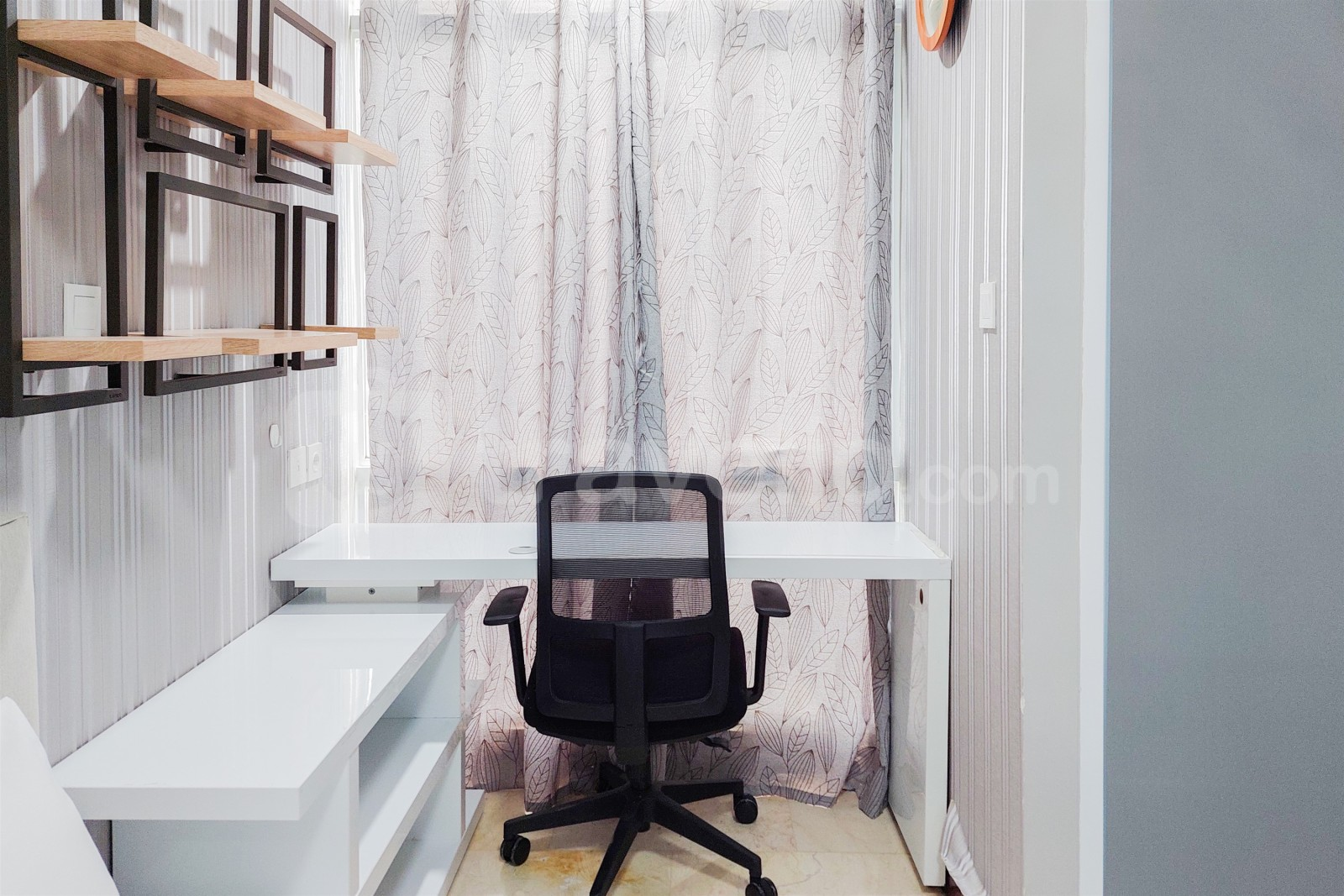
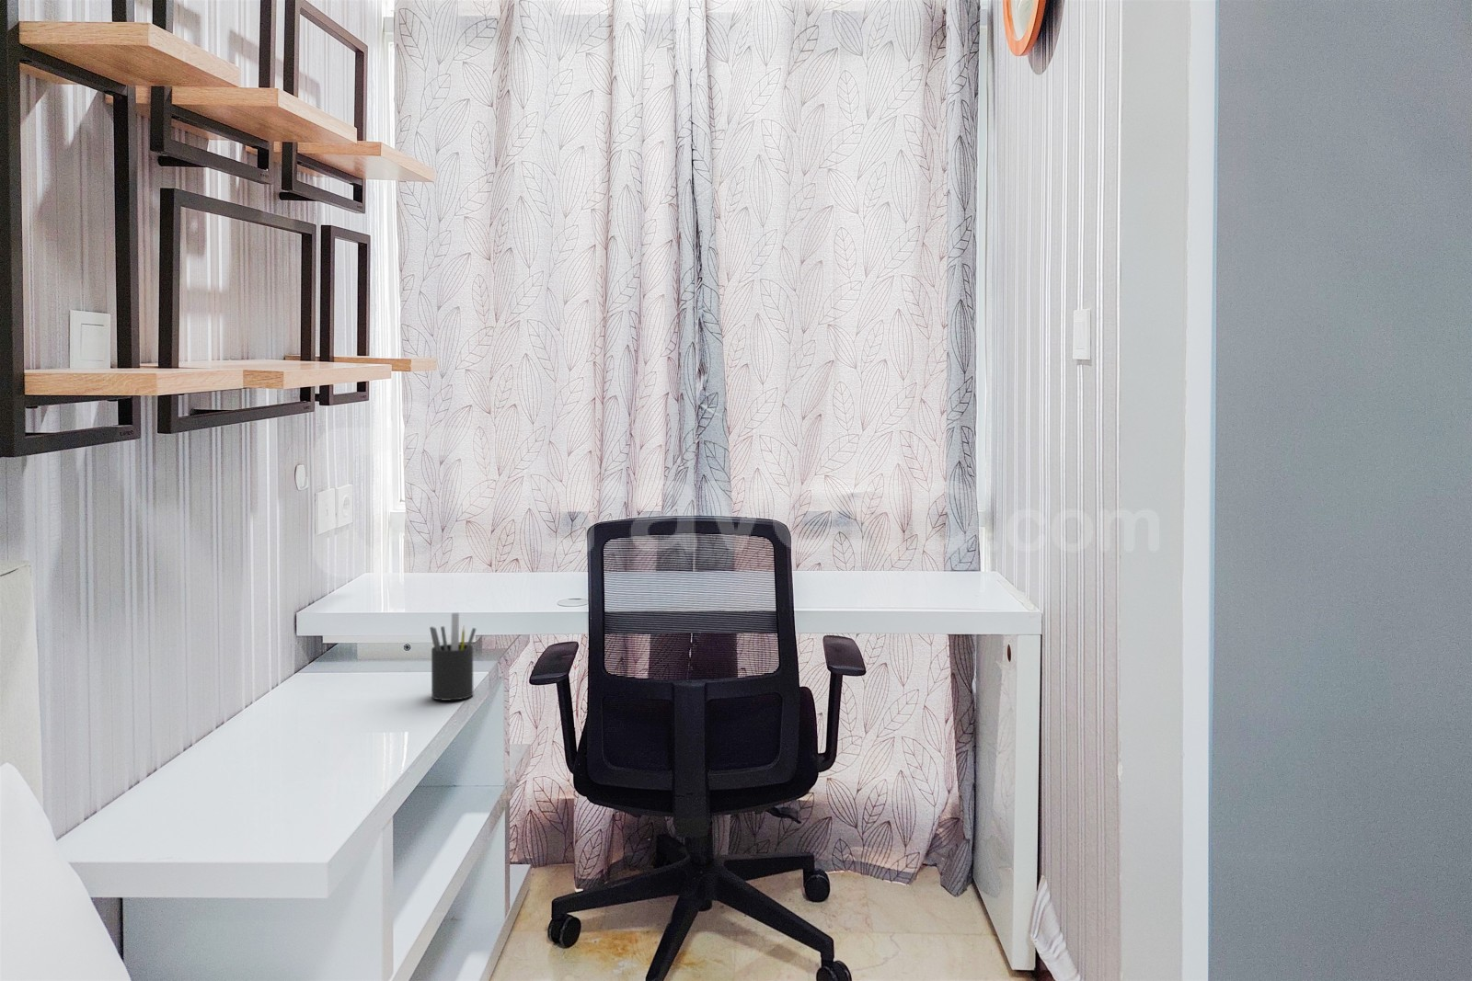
+ pen holder [428,612,478,702]
